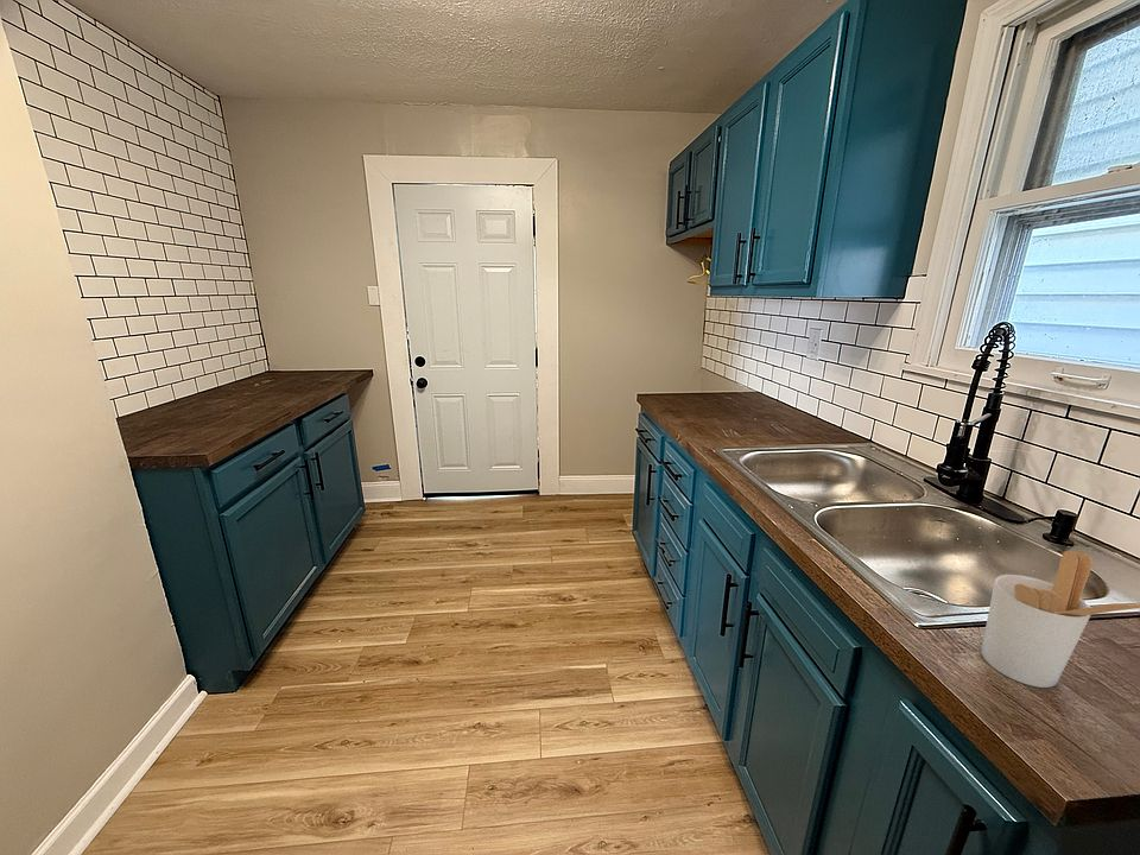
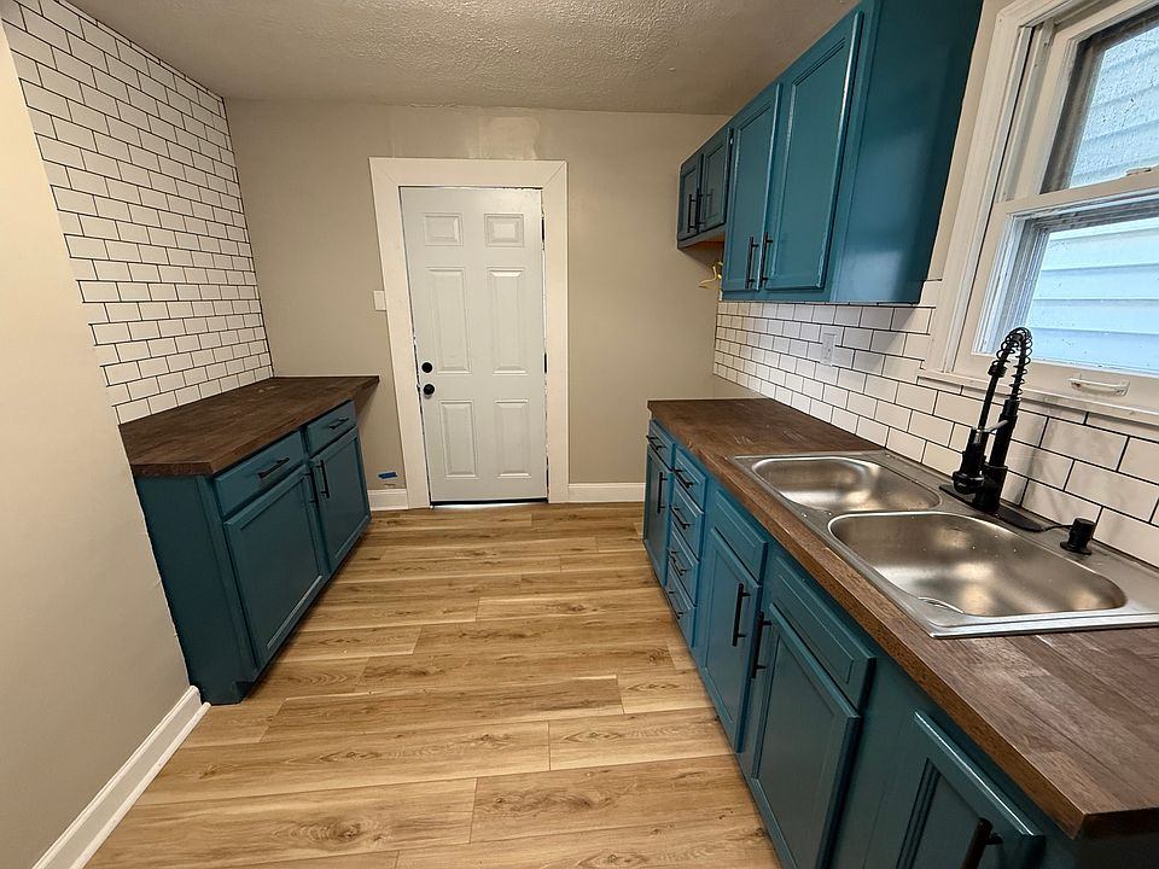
- utensil holder [980,549,1140,689]
